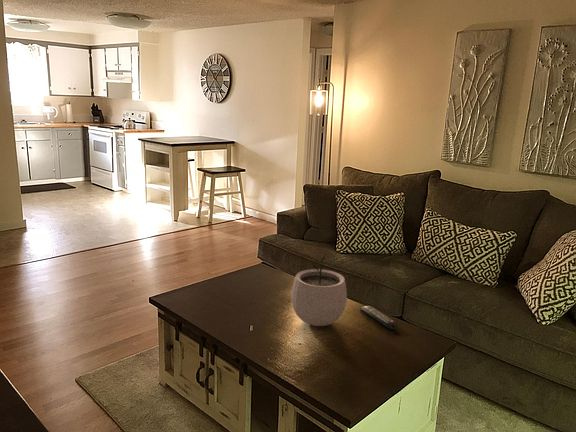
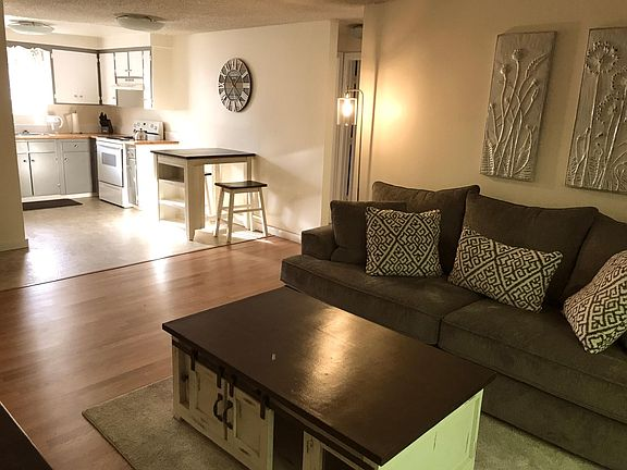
- plant pot [290,255,348,327]
- remote control [359,305,398,330]
